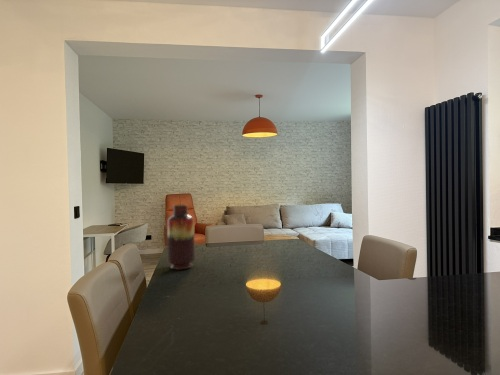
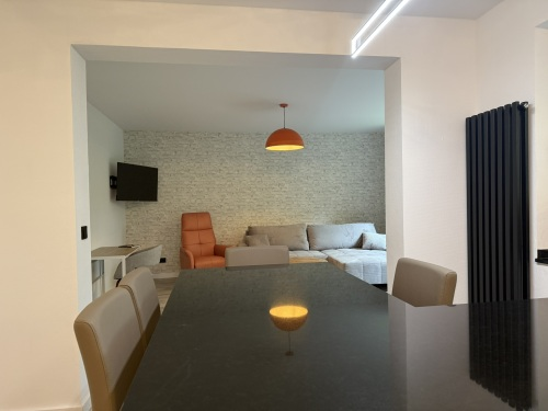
- vase [166,204,196,271]
